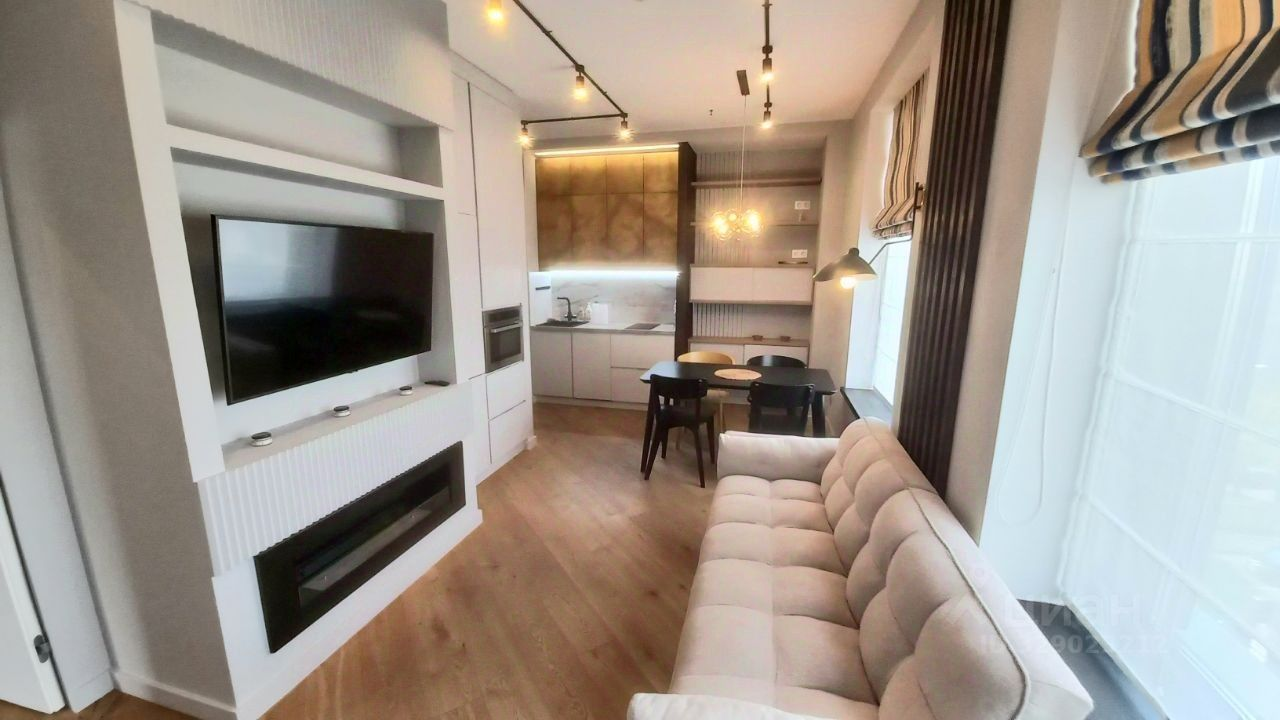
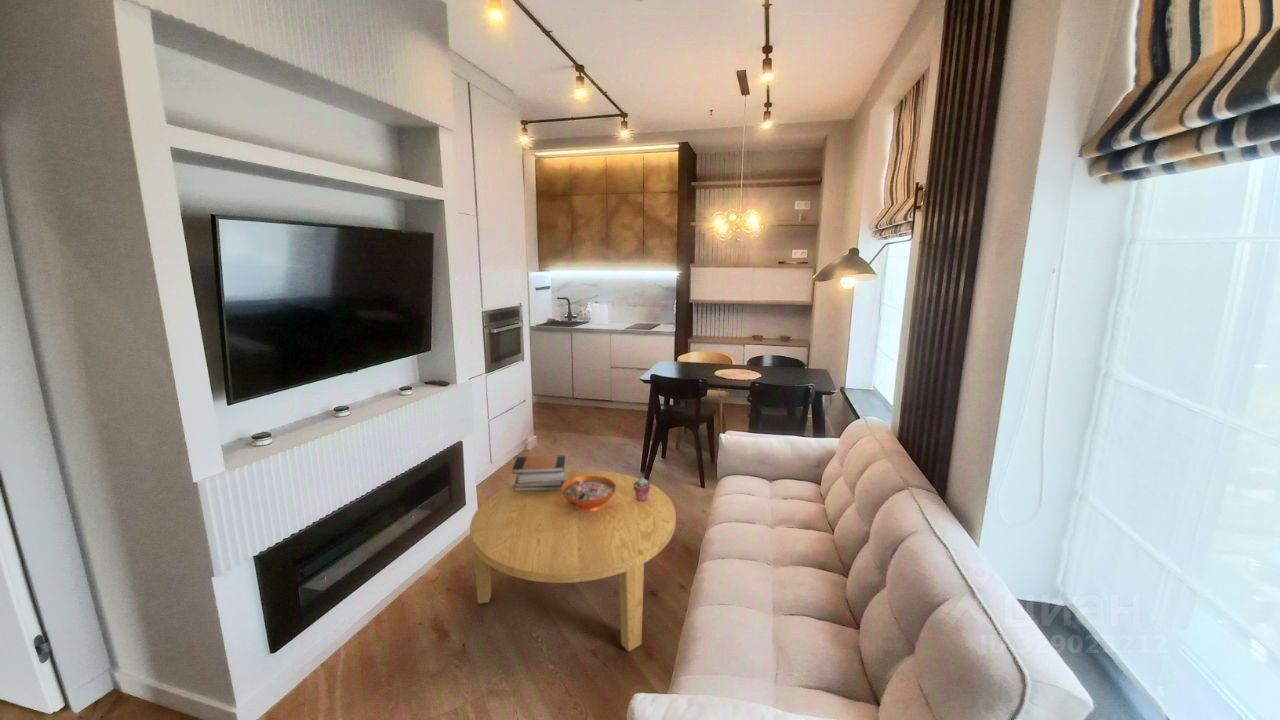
+ coffee table [469,469,677,653]
+ decorative bowl [561,476,616,511]
+ book stack [511,454,566,491]
+ potted succulent [633,477,651,501]
